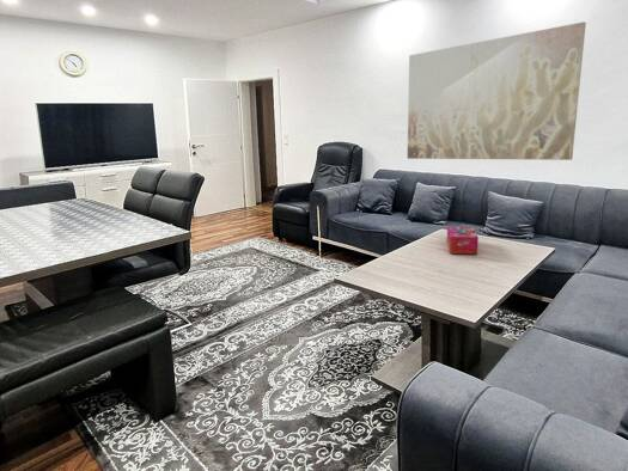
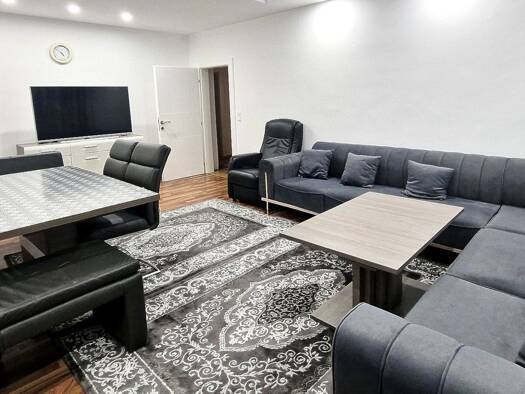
- tissue box [446,226,480,256]
- wall art [407,20,587,161]
